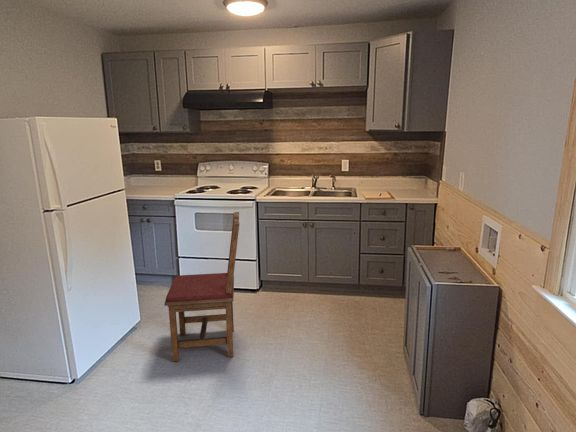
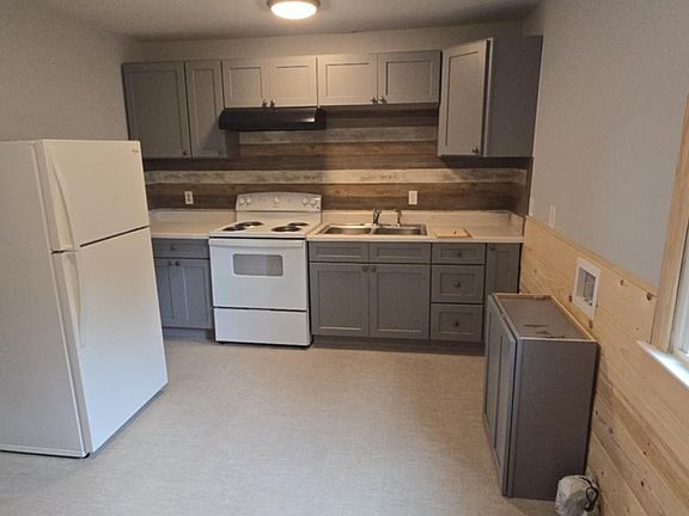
- dining chair [163,211,241,362]
